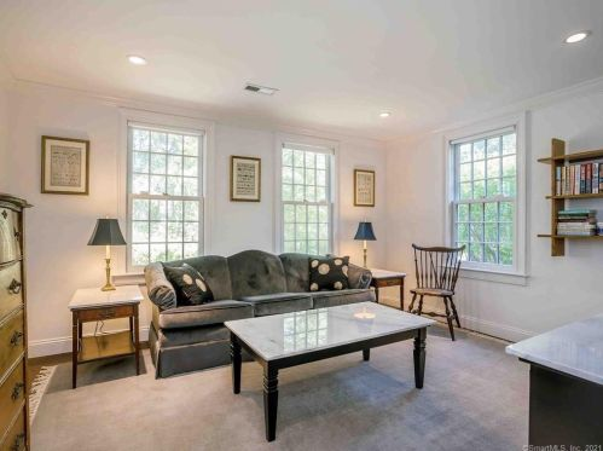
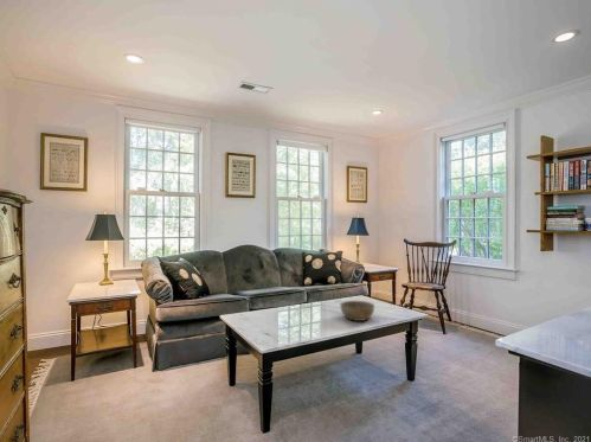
+ bowl [339,300,375,322]
